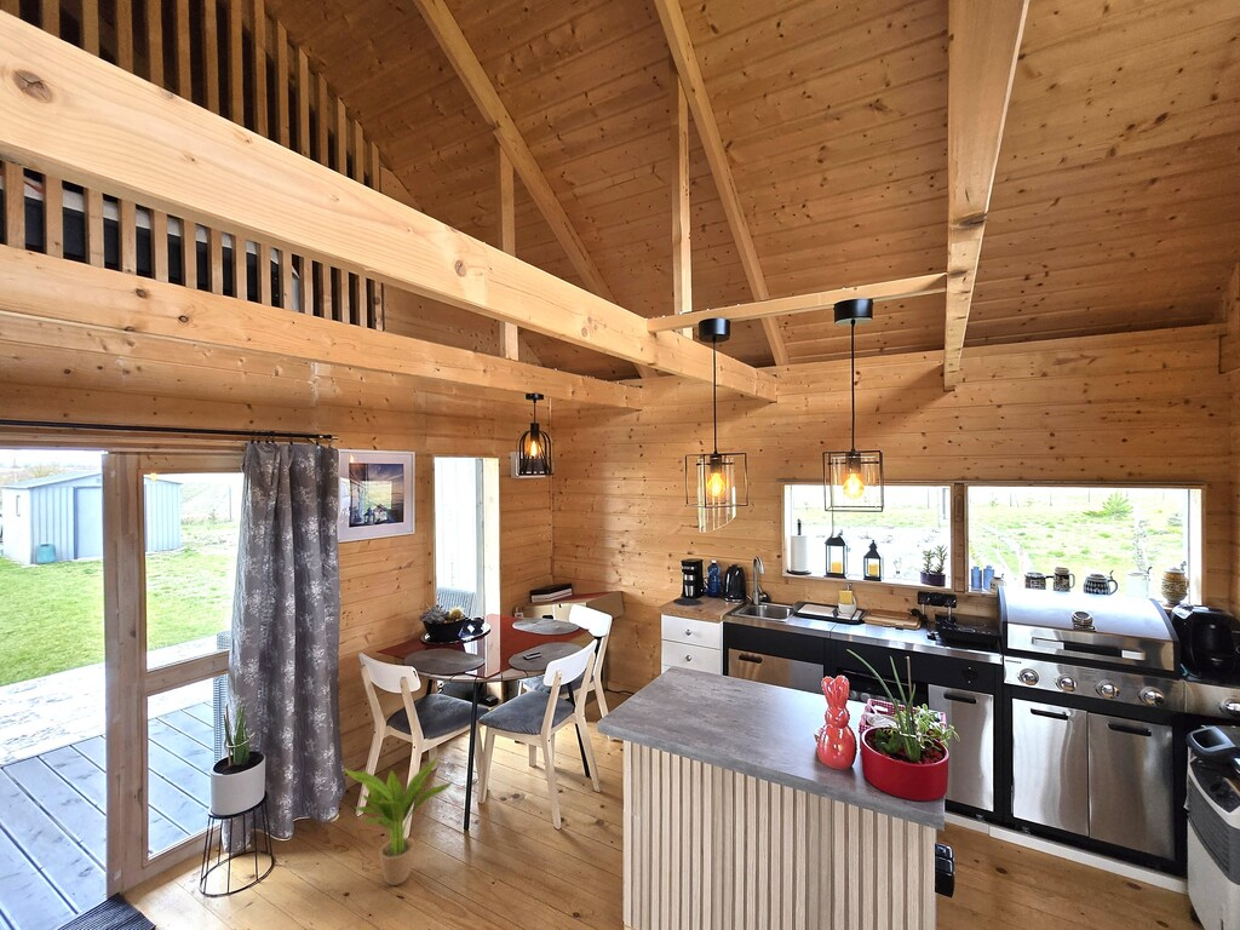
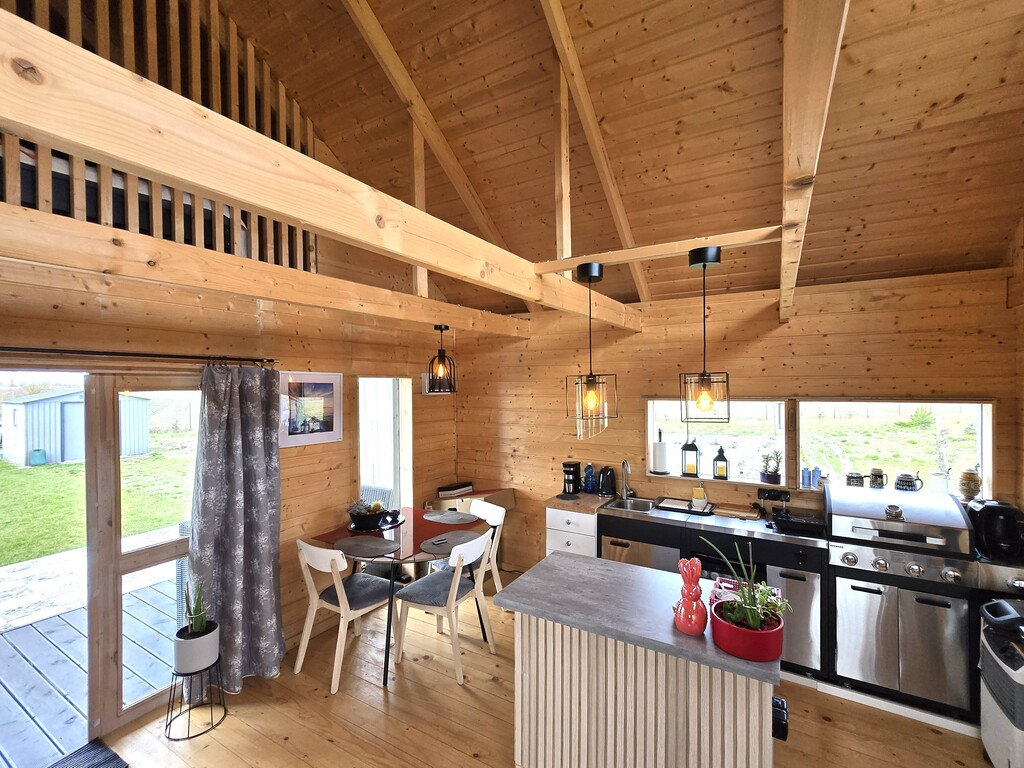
- potted plant [343,757,454,886]
